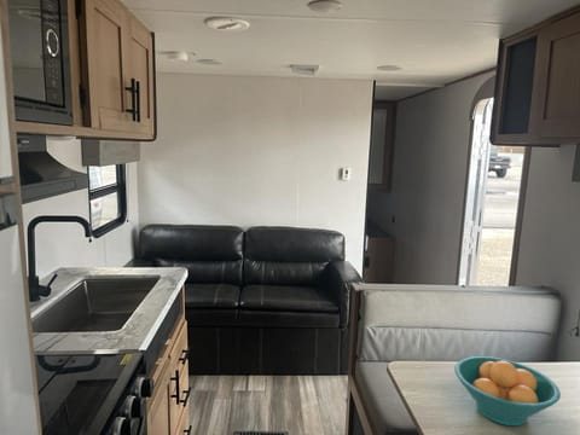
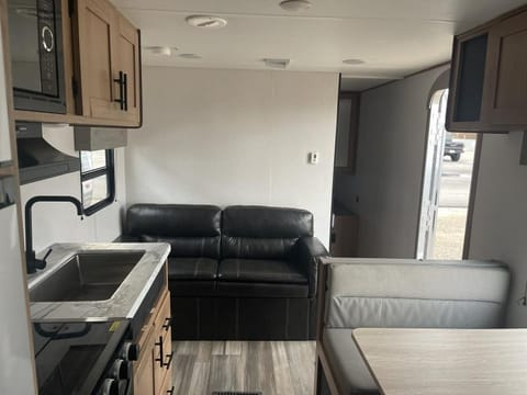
- fruit bowl [453,355,562,427]
